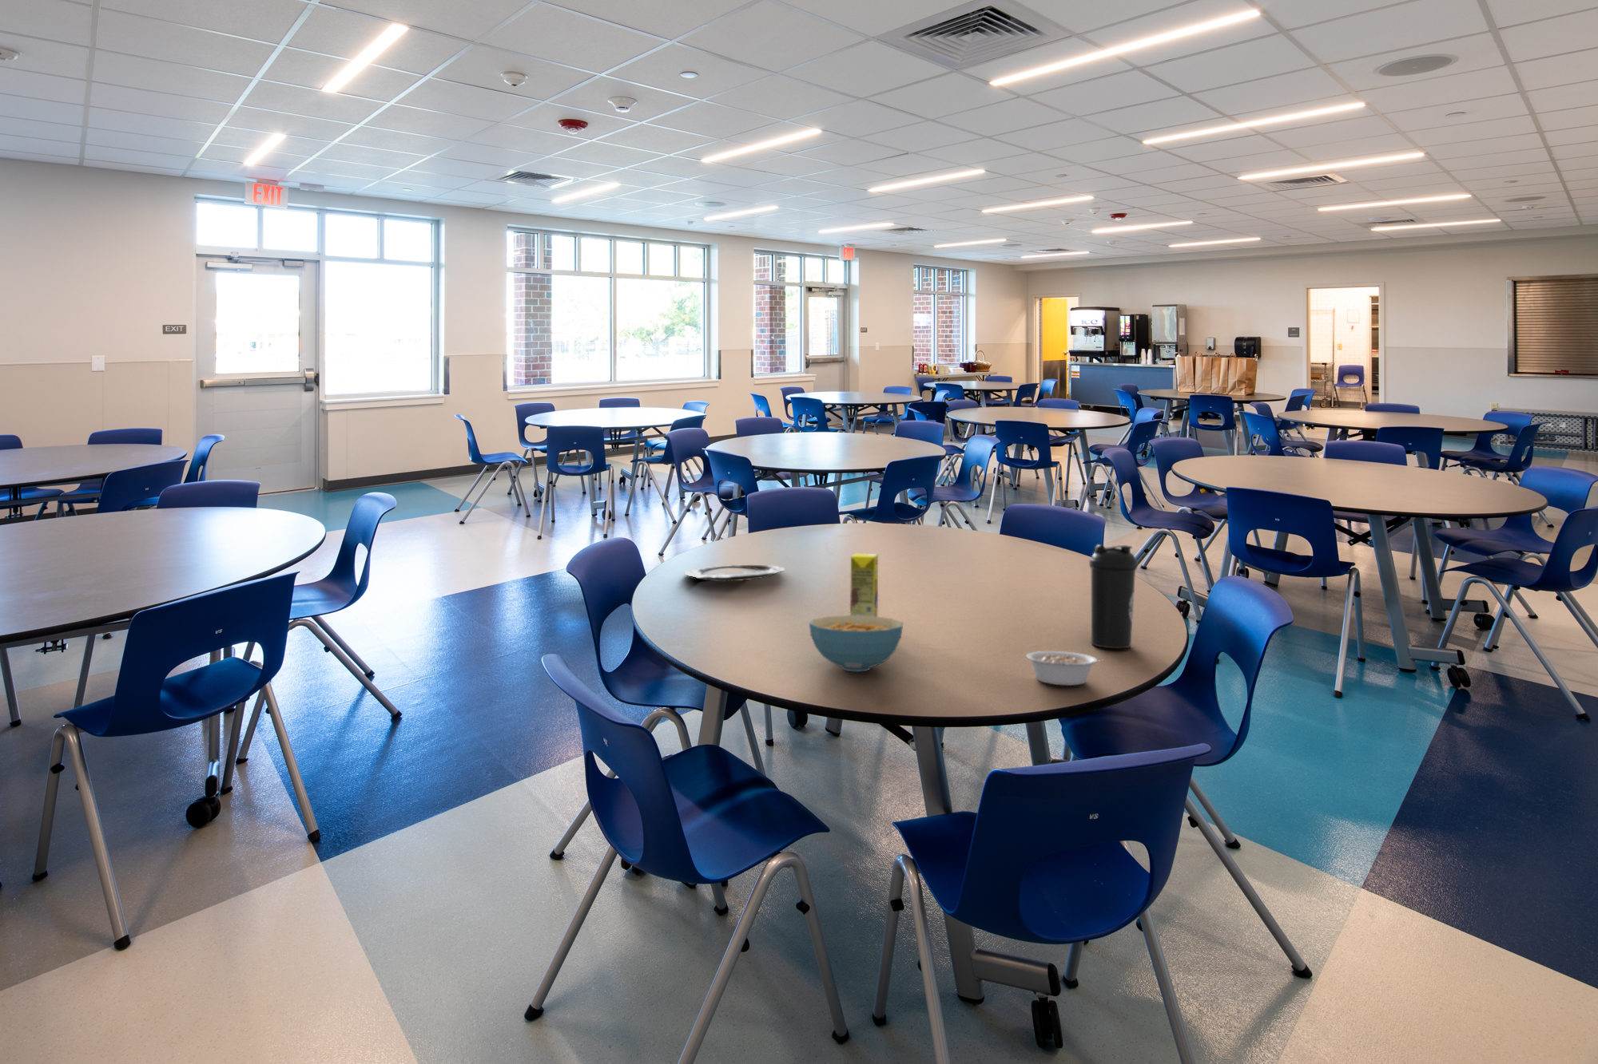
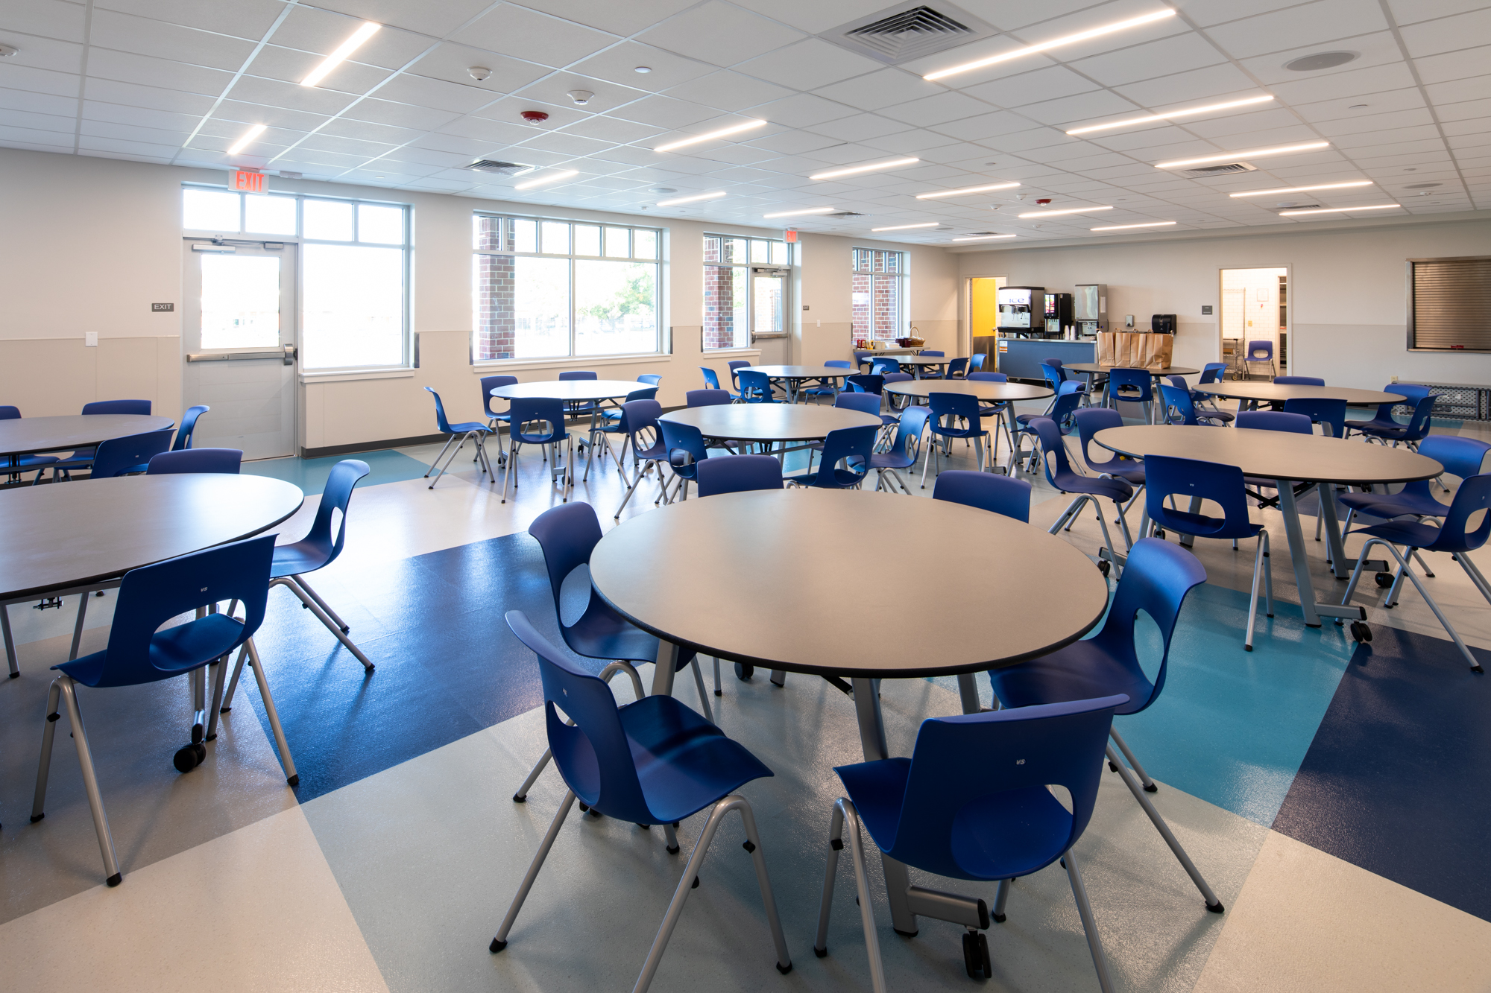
- water bottle [1088,544,1138,648]
- legume [1025,651,1107,686]
- cereal bowl [809,615,904,672]
- juice box [849,553,879,618]
- plate [683,564,785,582]
